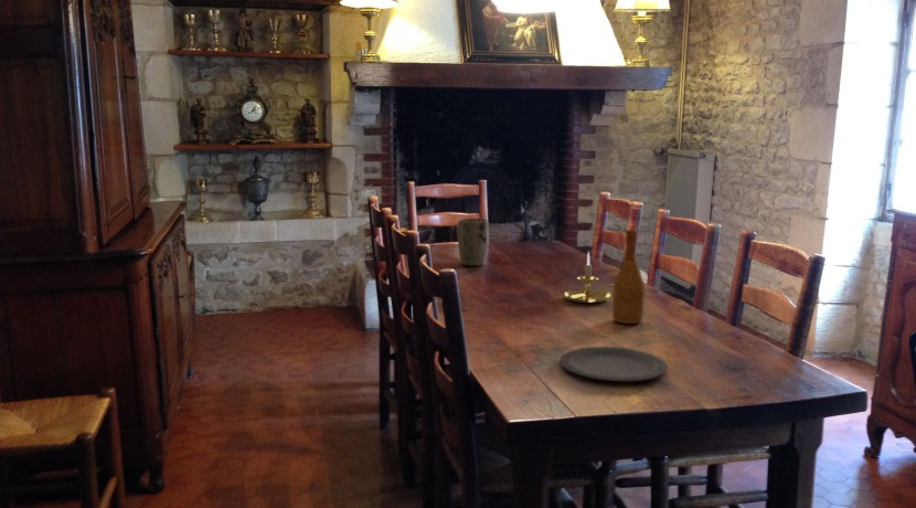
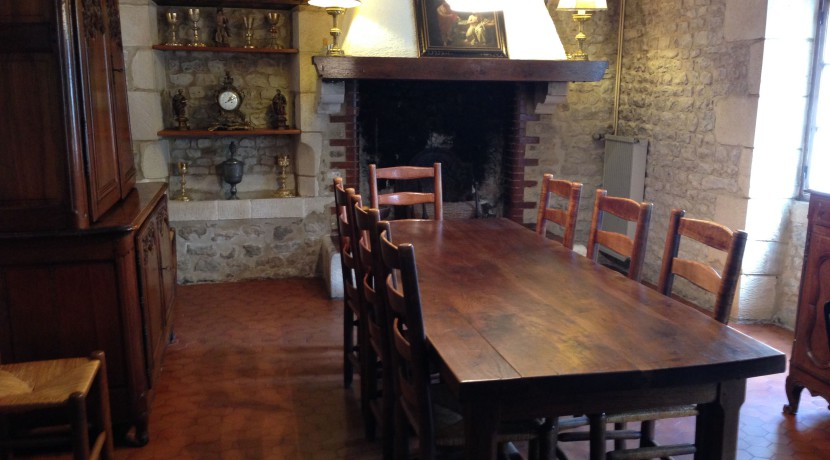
- plate [560,346,669,382]
- candle holder [563,251,614,304]
- plant pot [457,218,490,267]
- wine bottle [611,229,646,325]
